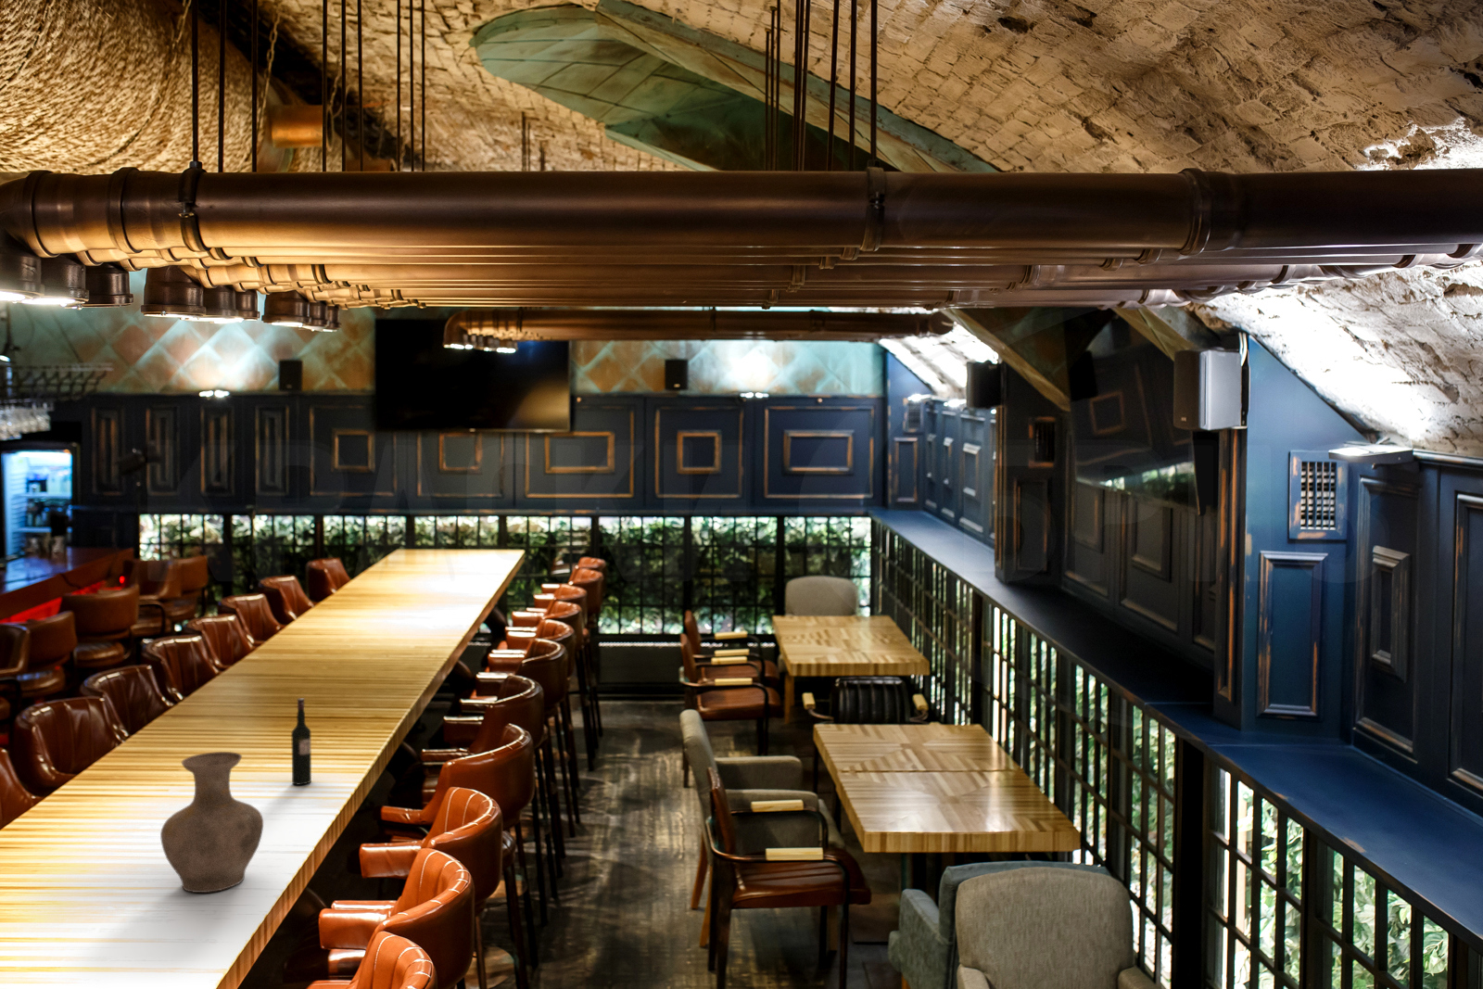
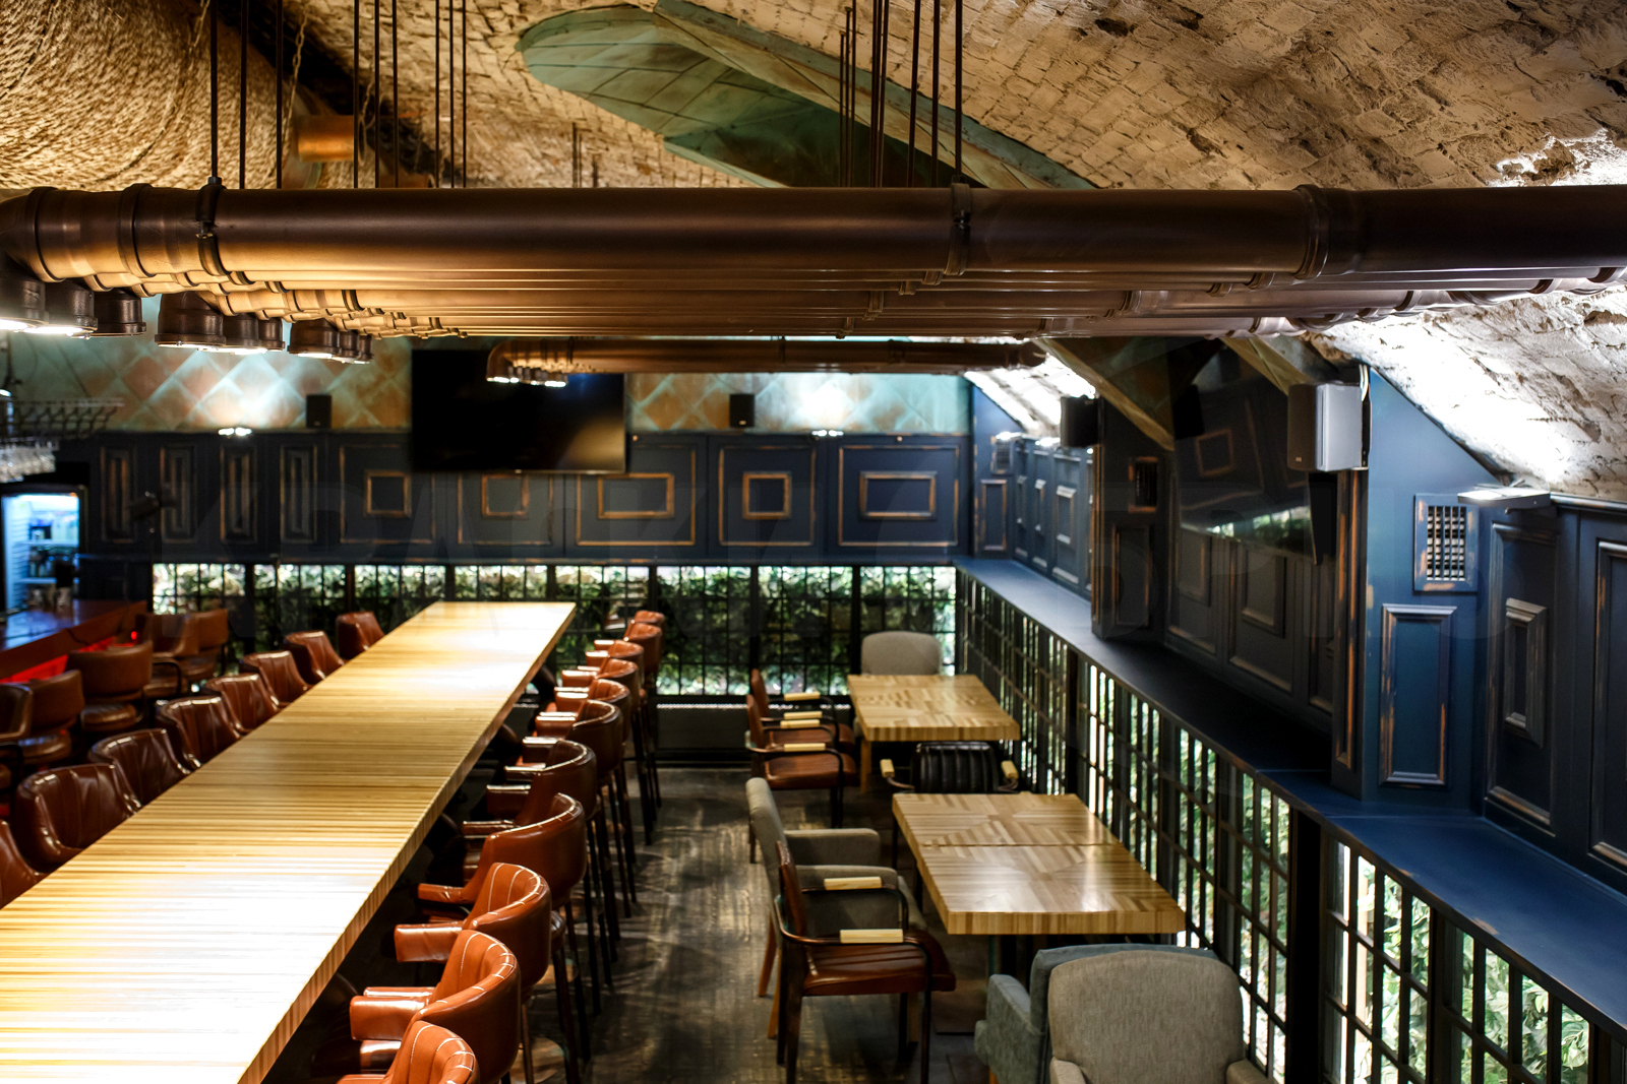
- wine bottle [290,696,312,786]
- vase [159,751,264,894]
